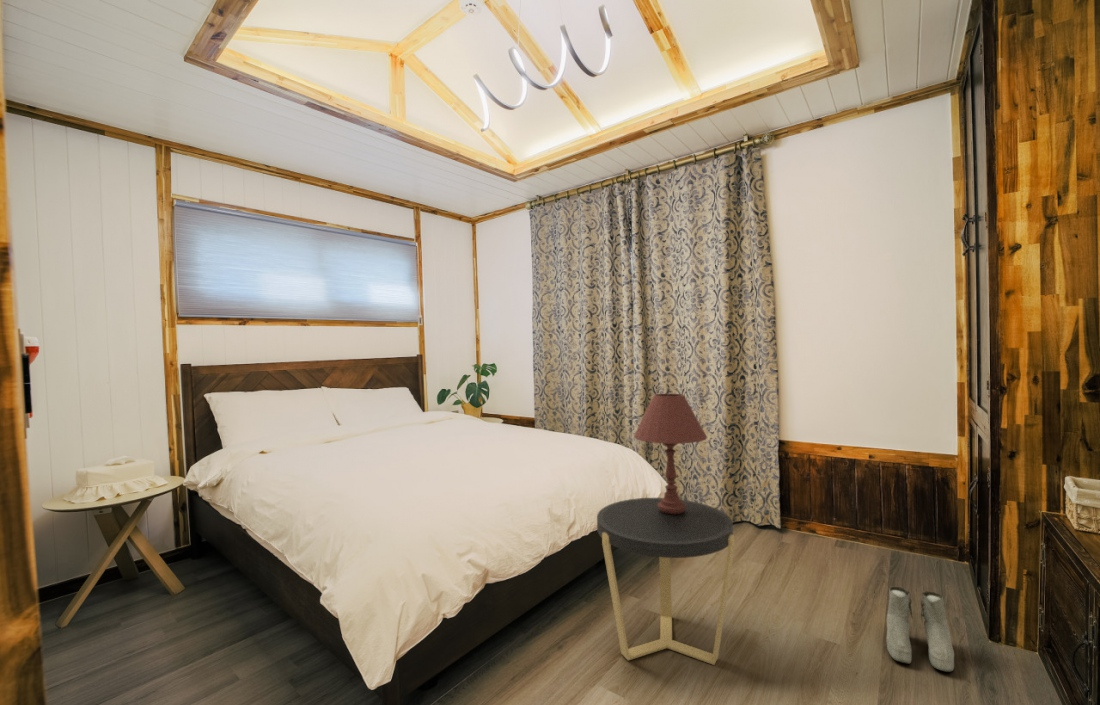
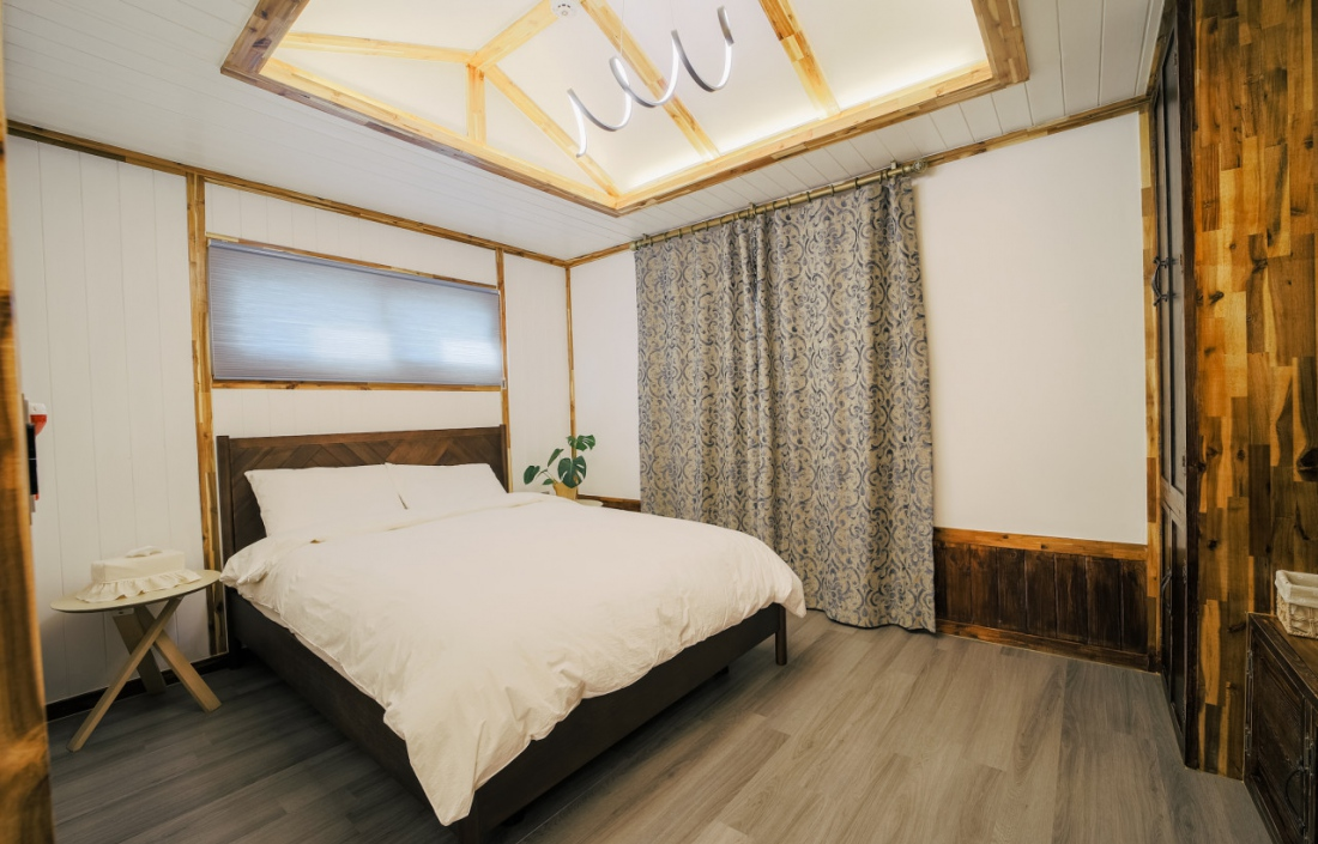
- table lamp [633,393,708,514]
- boots [886,586,955,673]
- side table [596,497,736,666]
